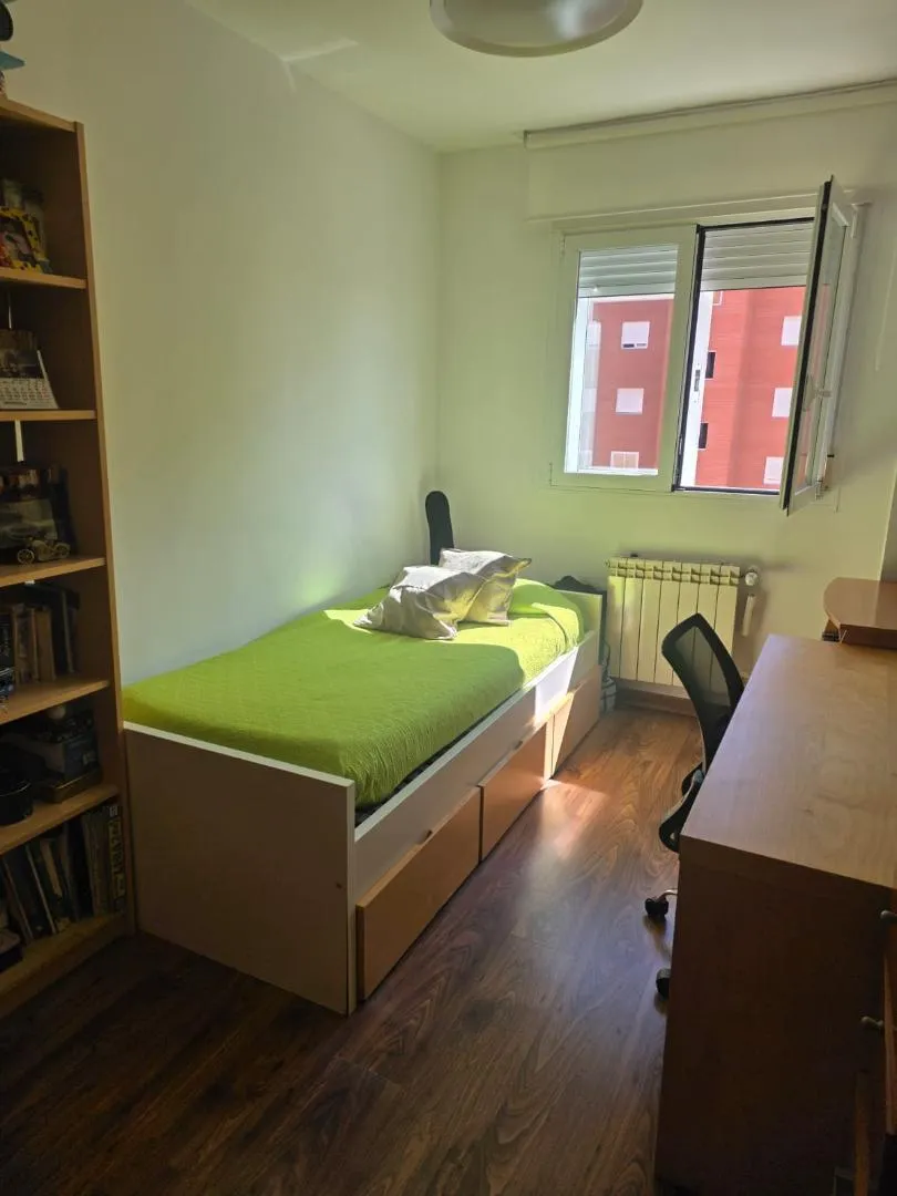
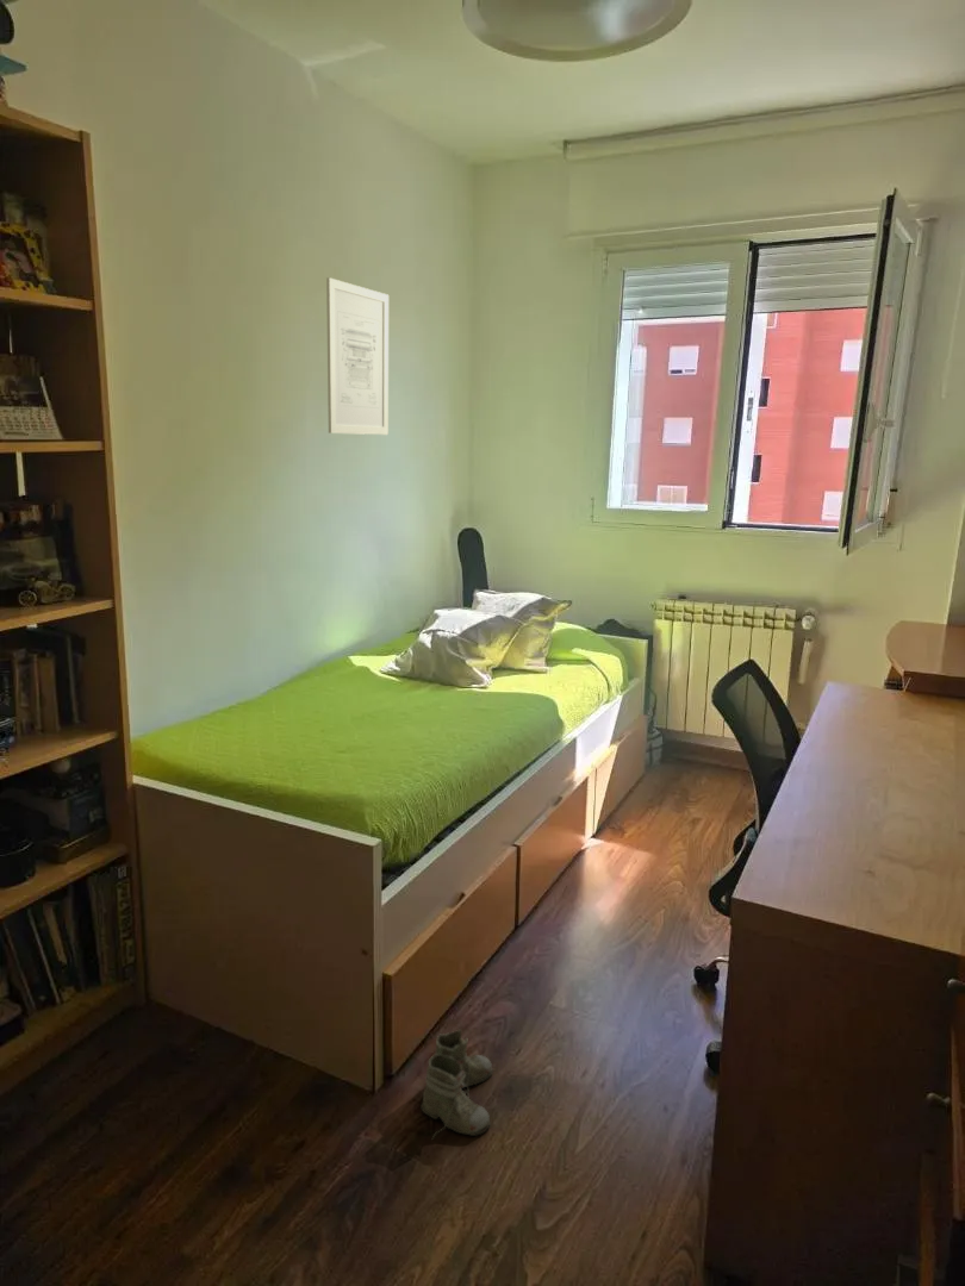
+ wall art [325,276,390,436]
+ boots [421,1028,494,1140]
